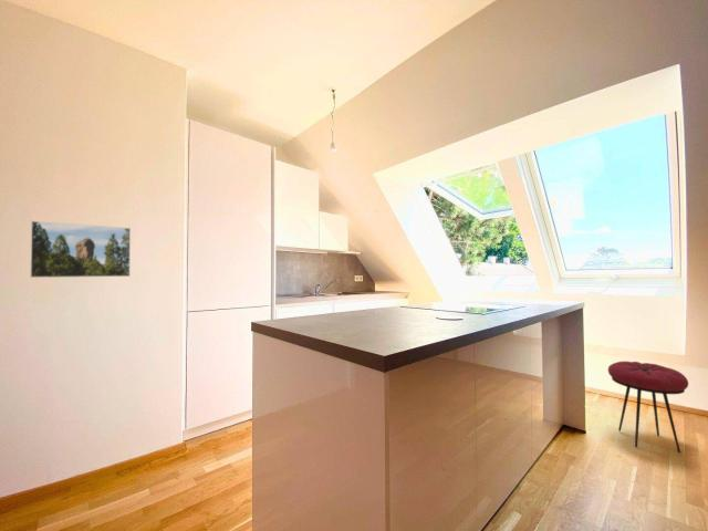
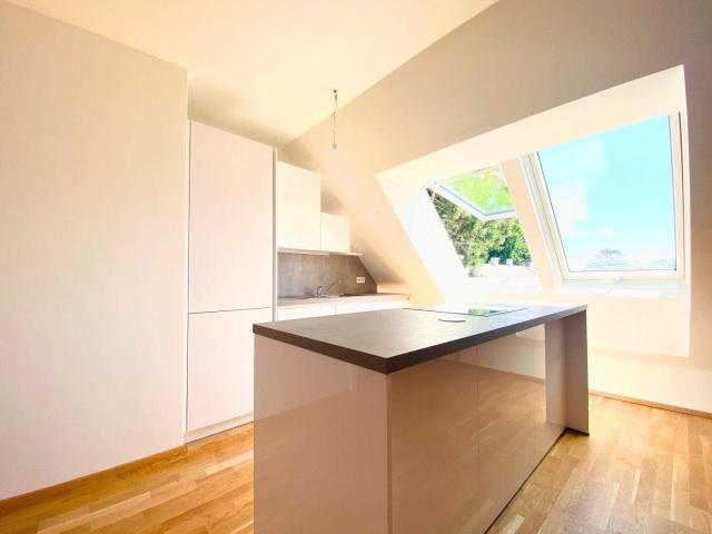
- stool [607,361,689,454]
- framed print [29,220,132,279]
